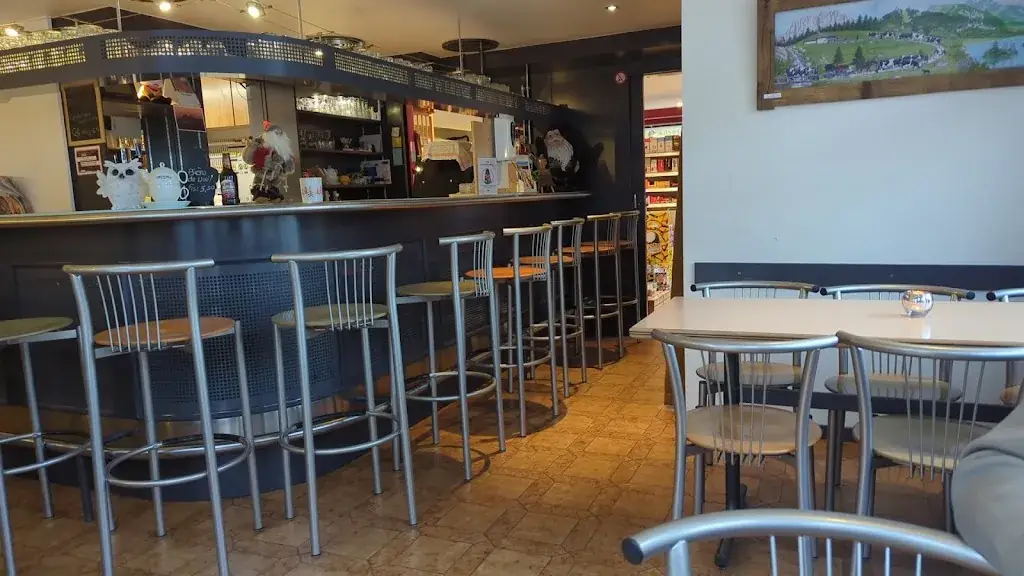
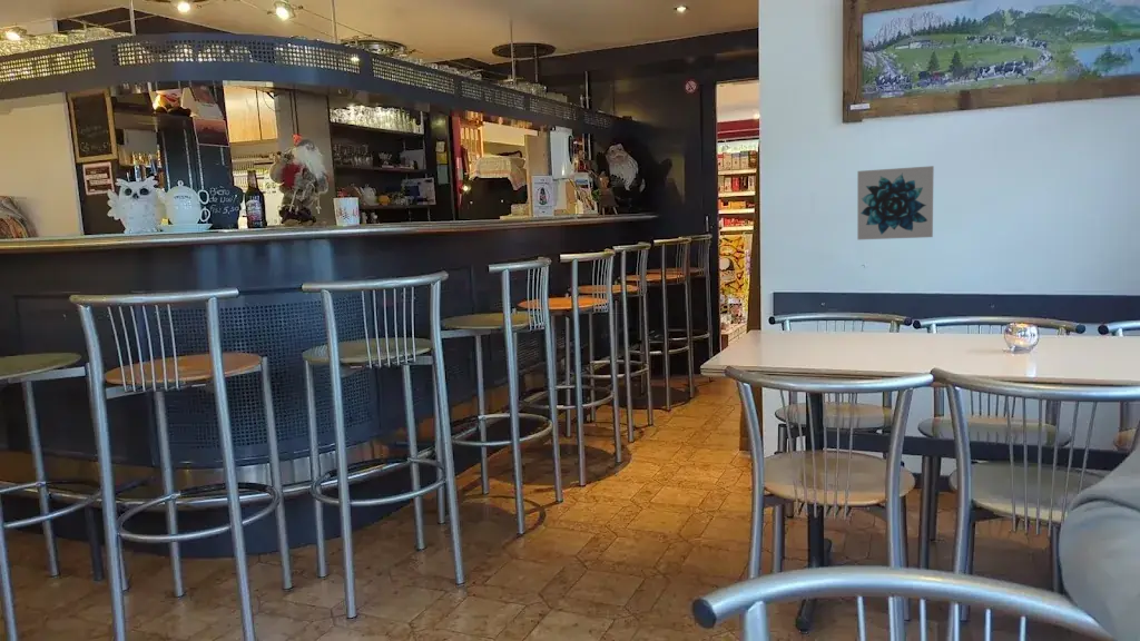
+ wall art [856,165,935,240]
